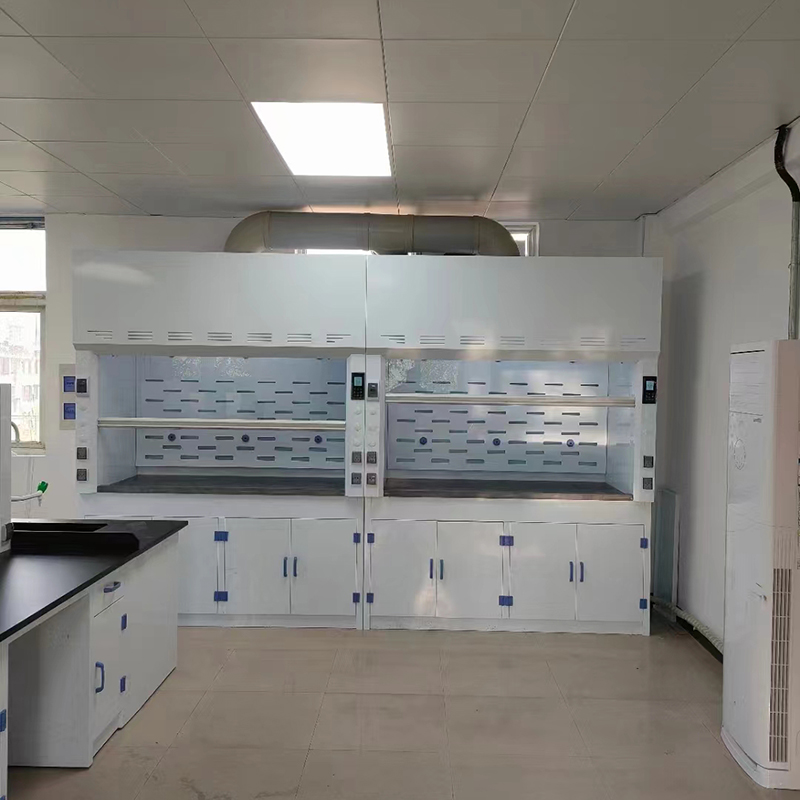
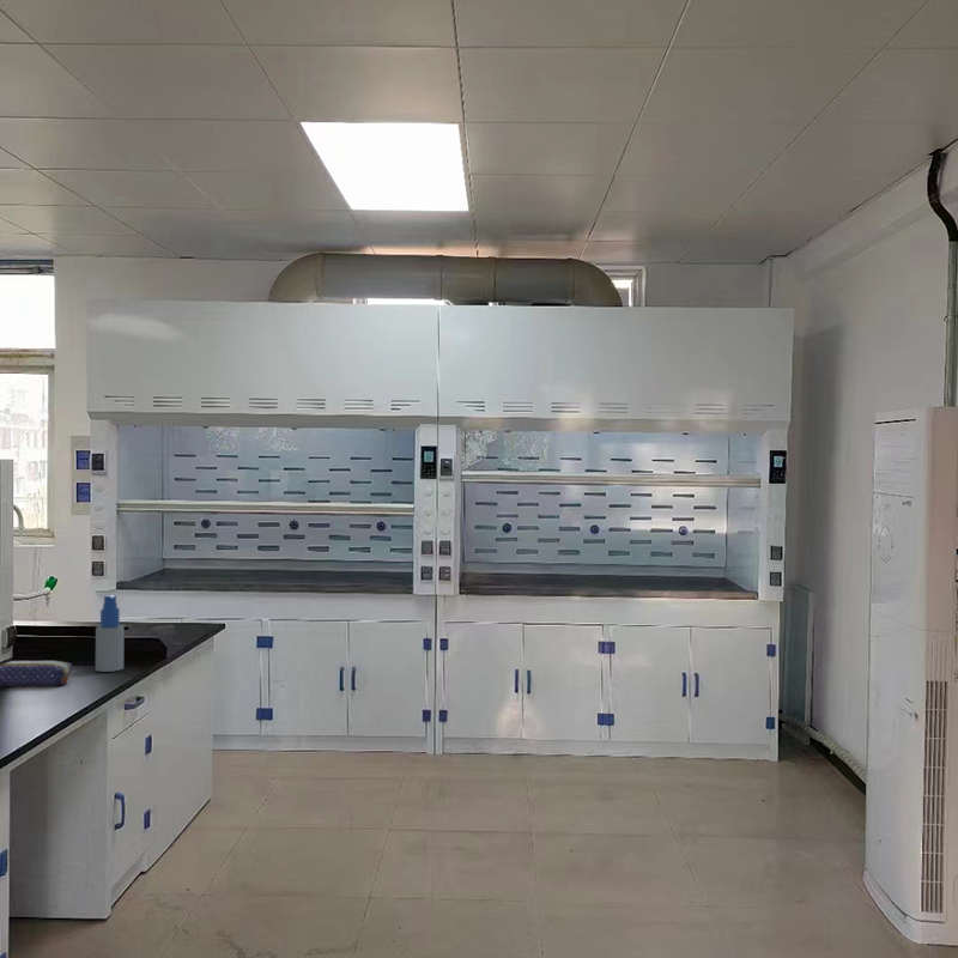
+ pencil case [0,660,73,687]
+ spray bottle [95,594,126,673]
